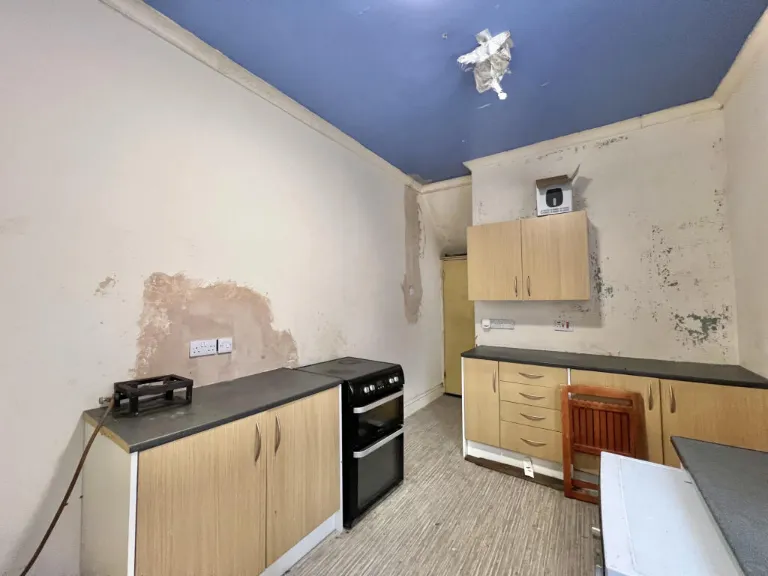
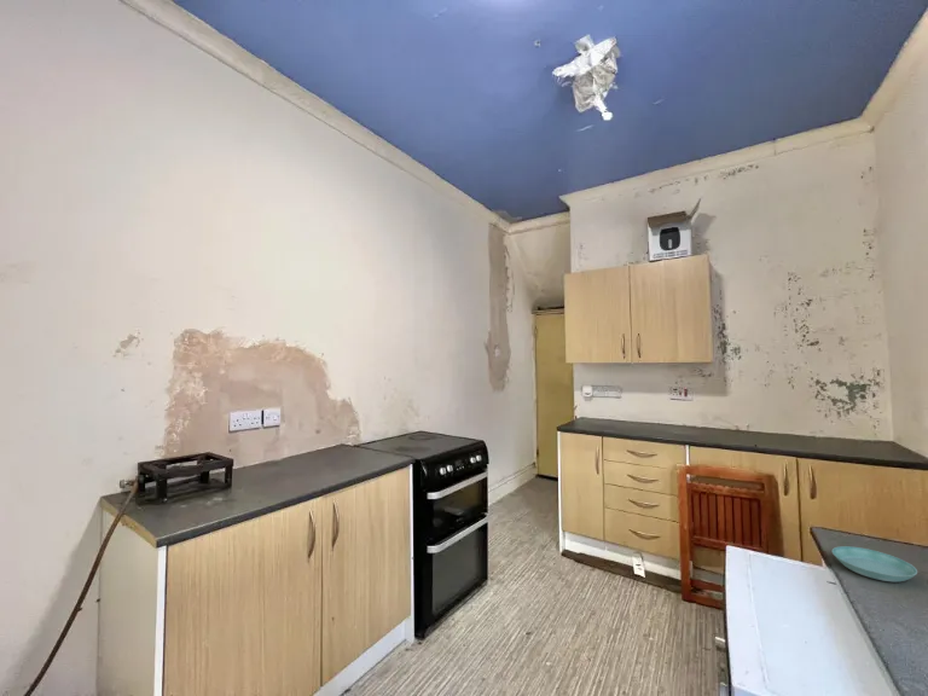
+ saucer [830,545,918,582]
